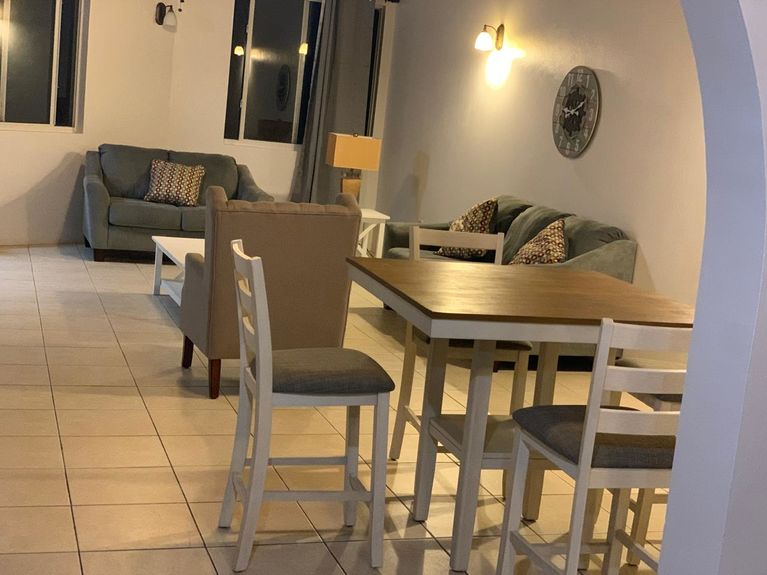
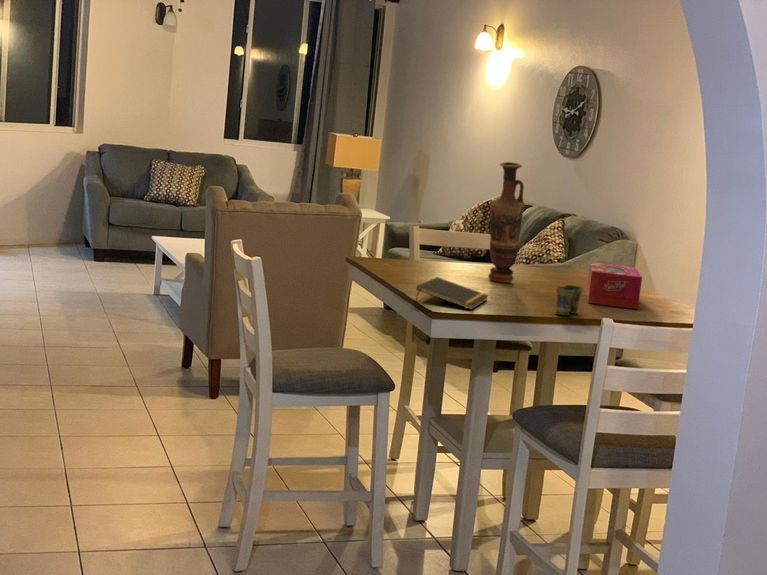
+ vase [487,161,526,284]
+ tissue box [585,261,643,310]
+ notepad [414,276,490,311]
+ cup [555,284,584,317]
